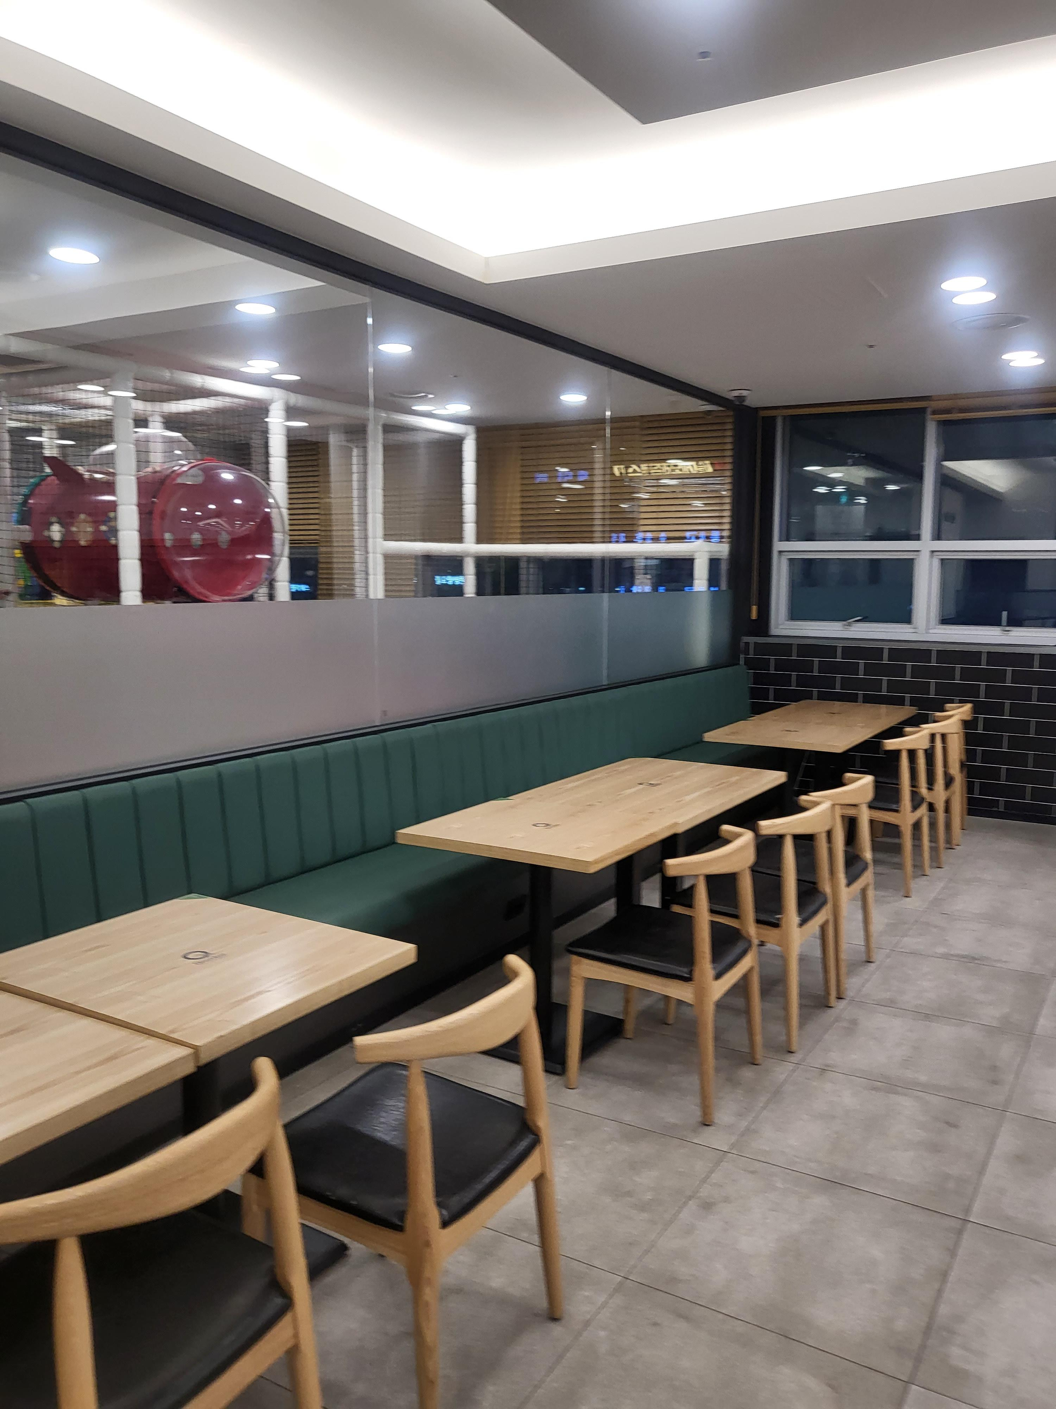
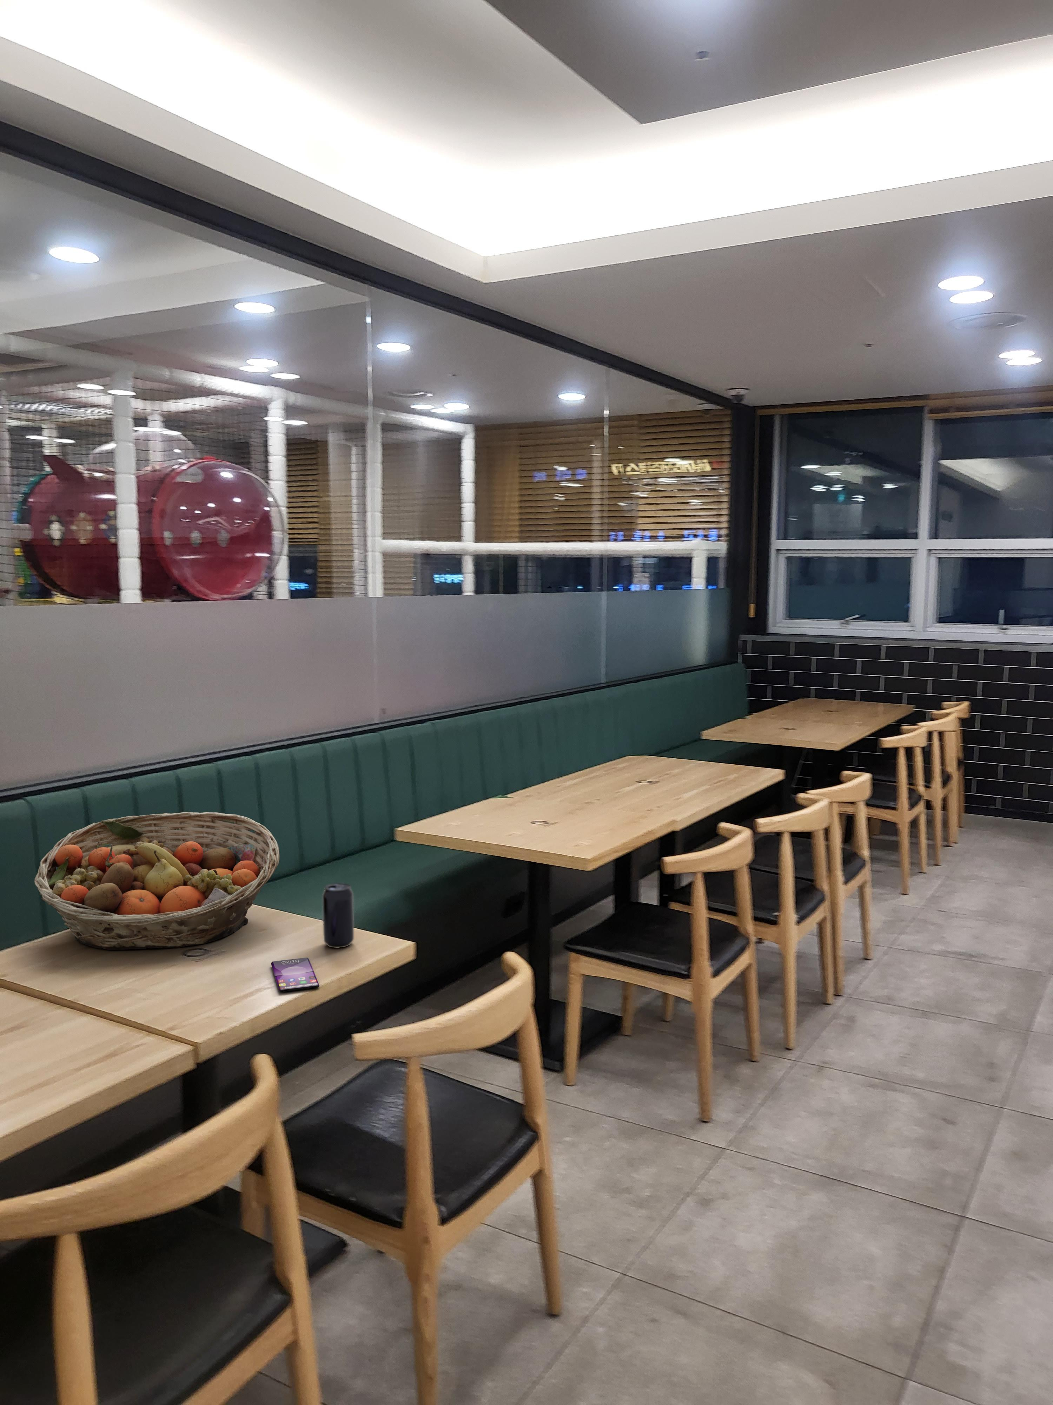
+ smartphone [271,957,320,992]
+ fruit basket [34,812,280,950]
+ beverage can [322,883,354,948]
